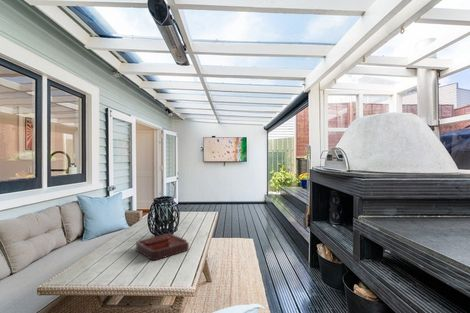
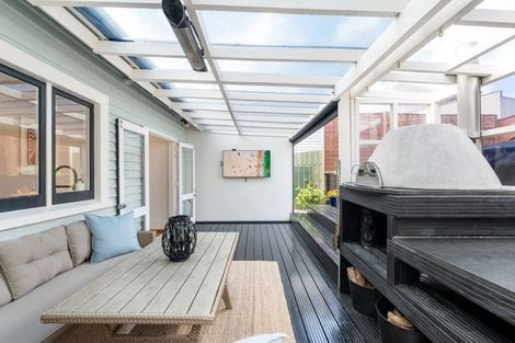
- decorative tray [135,233,190,261]
